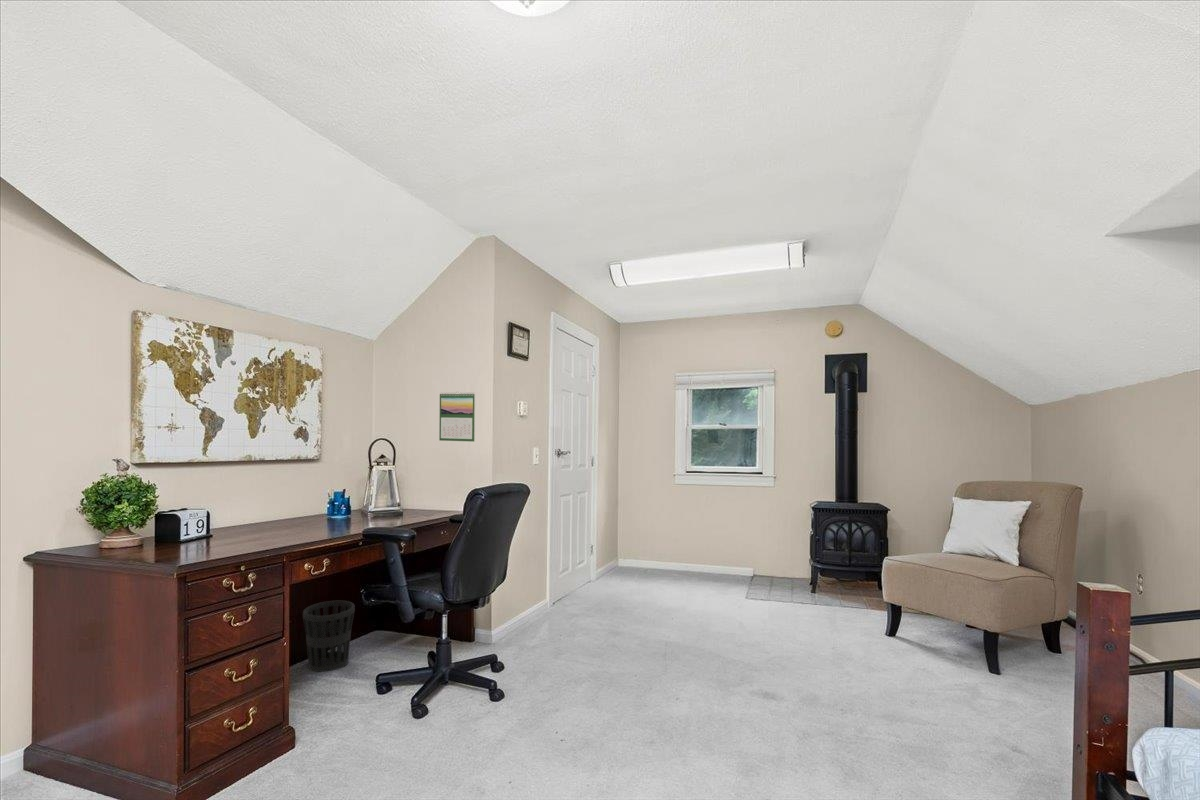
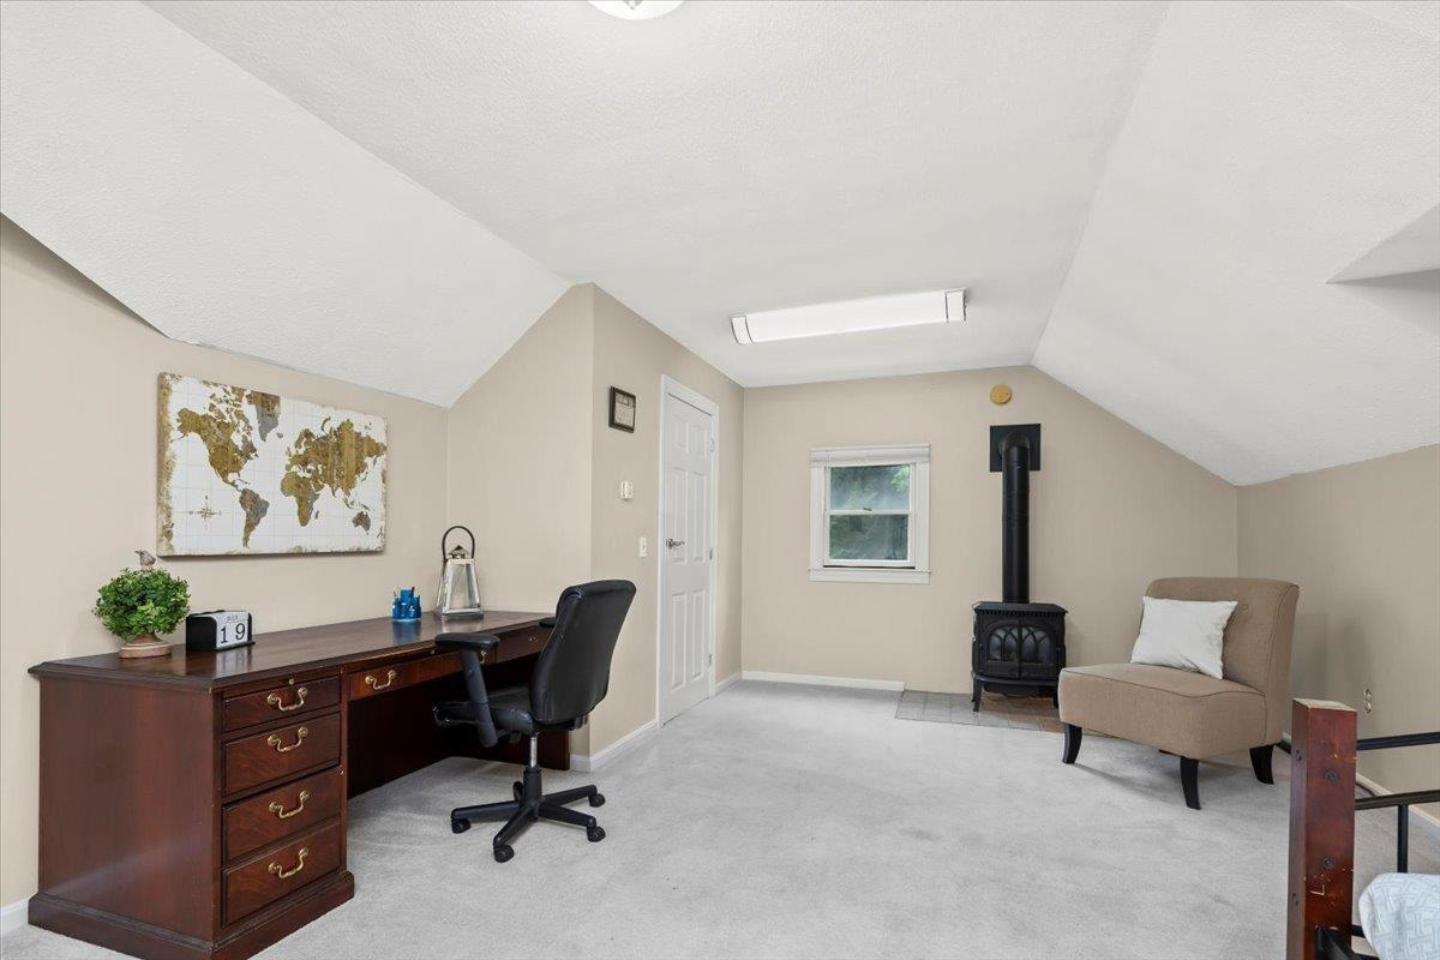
- calendar [438,391,476,443]
- wastebasket [302,600,356,673]
